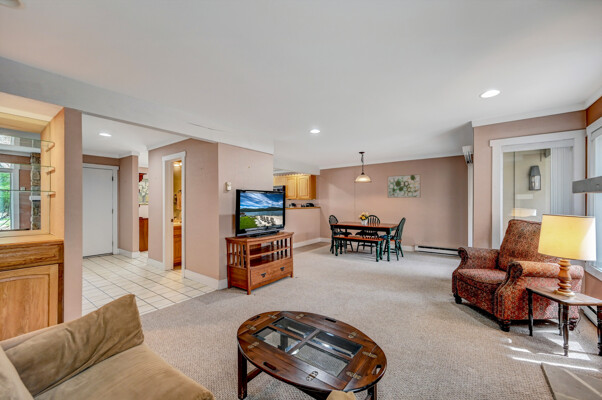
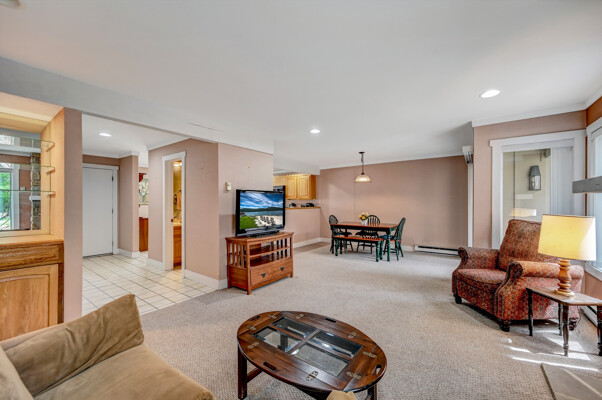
- wall art [387,173,422,199]
